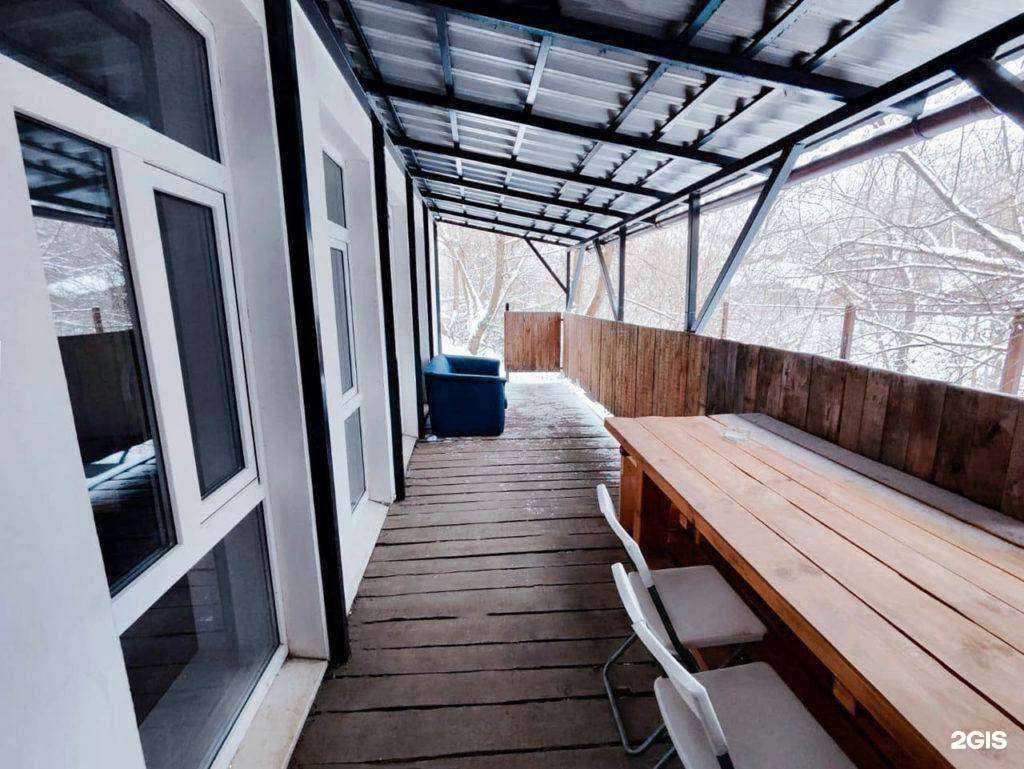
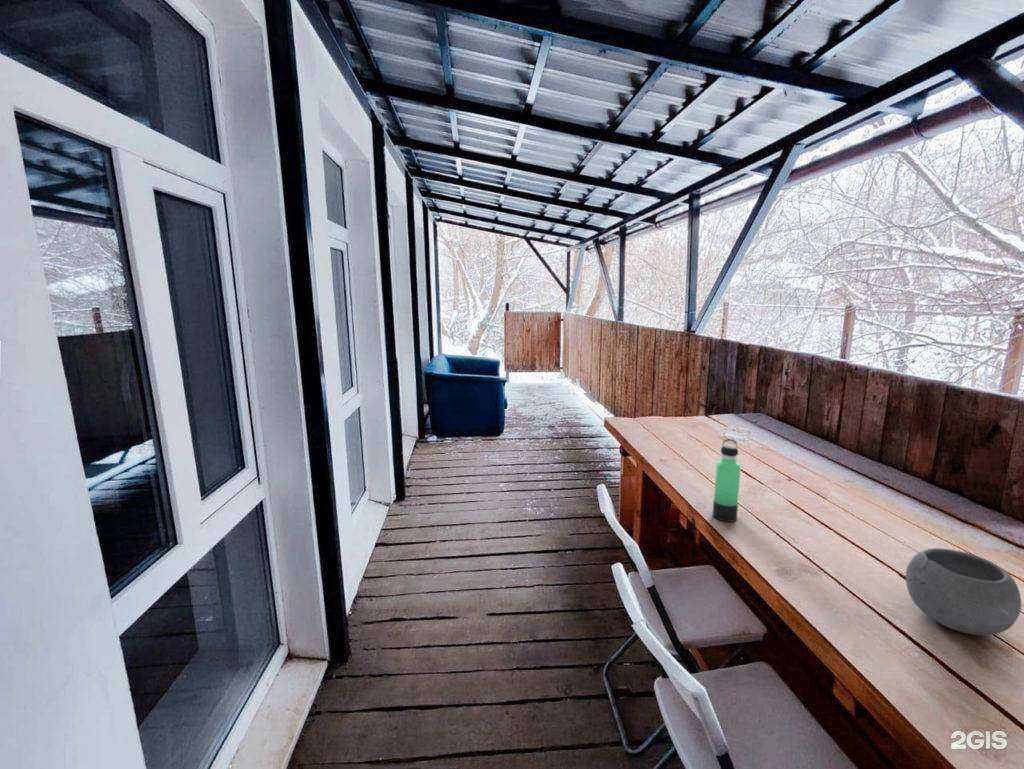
+ bowl [905,547,1022,636]
+ thermos bottle [712,438,742,523]
